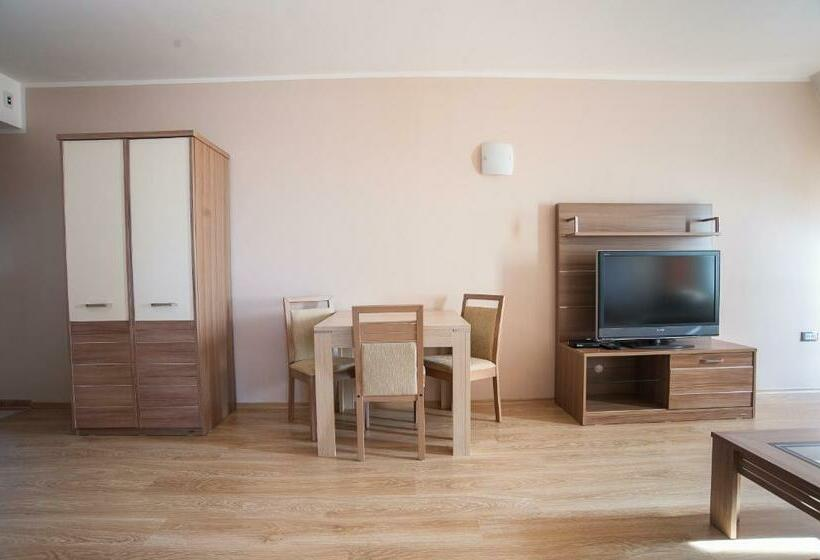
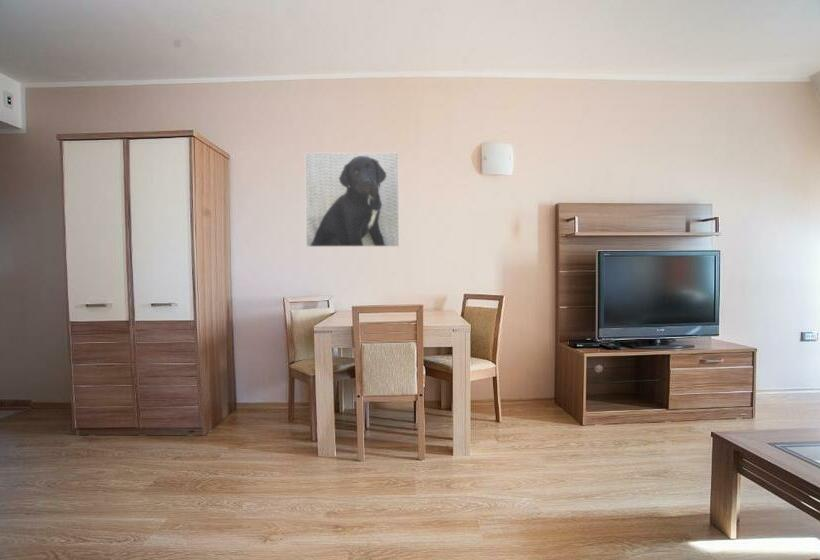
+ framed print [304,152,400,248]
